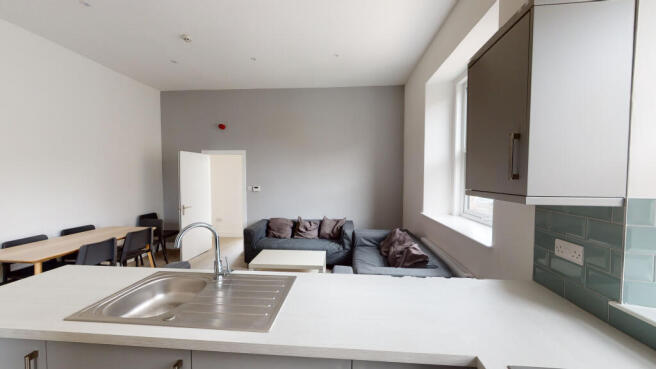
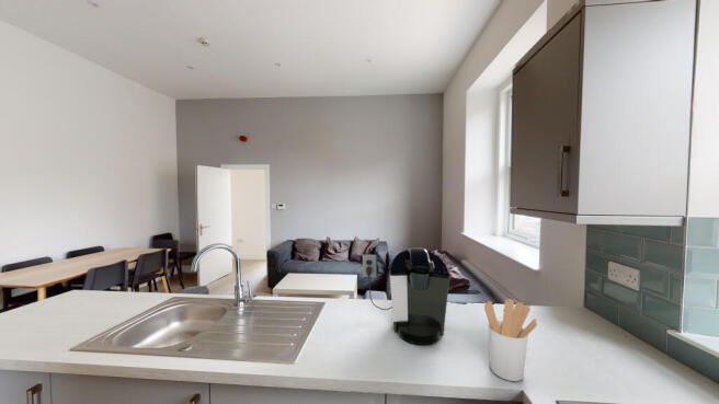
+ coffee maker [362,246,450,346]
+ utensil holder [483,298,538,382]
